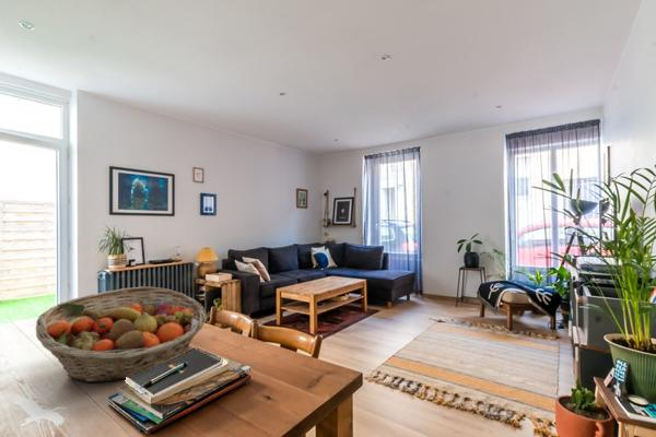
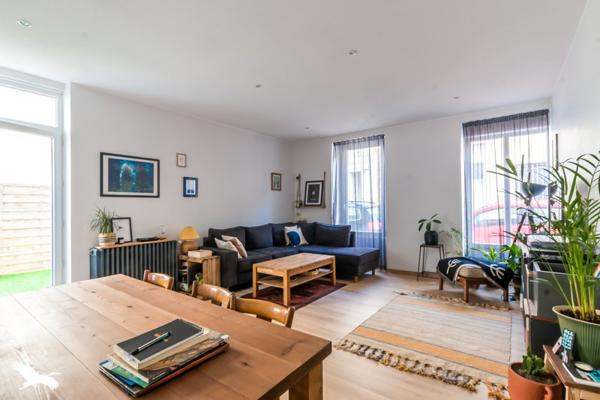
- fruit basket [35,286,208,383]
